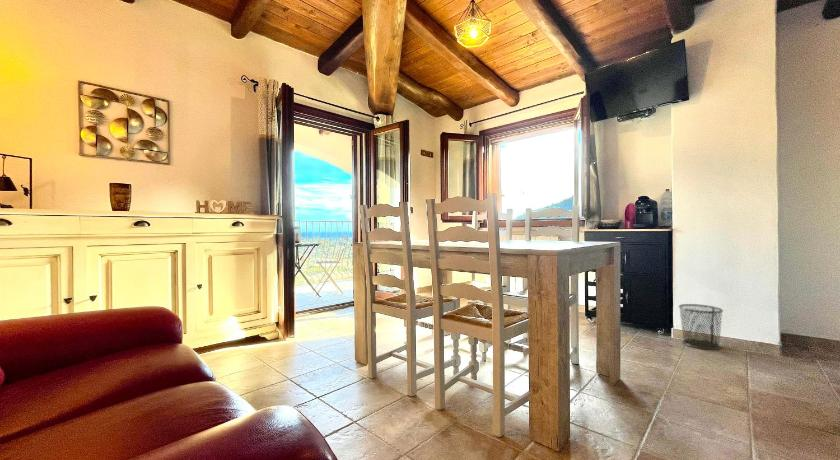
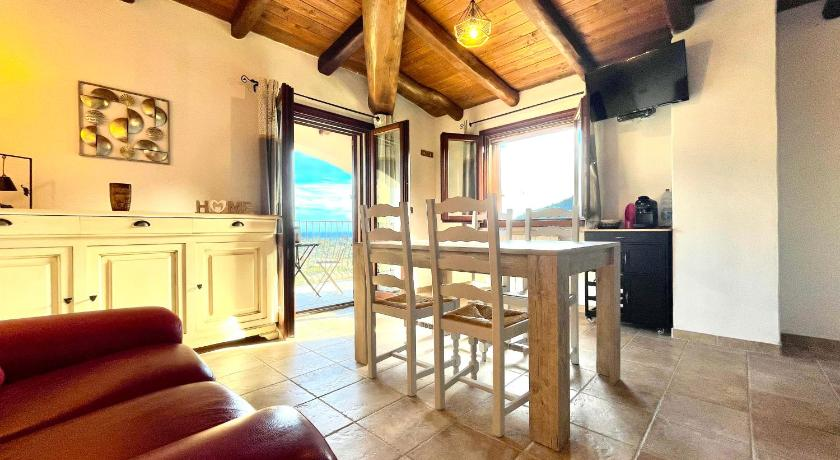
- waste bin [678,303,724,351]
